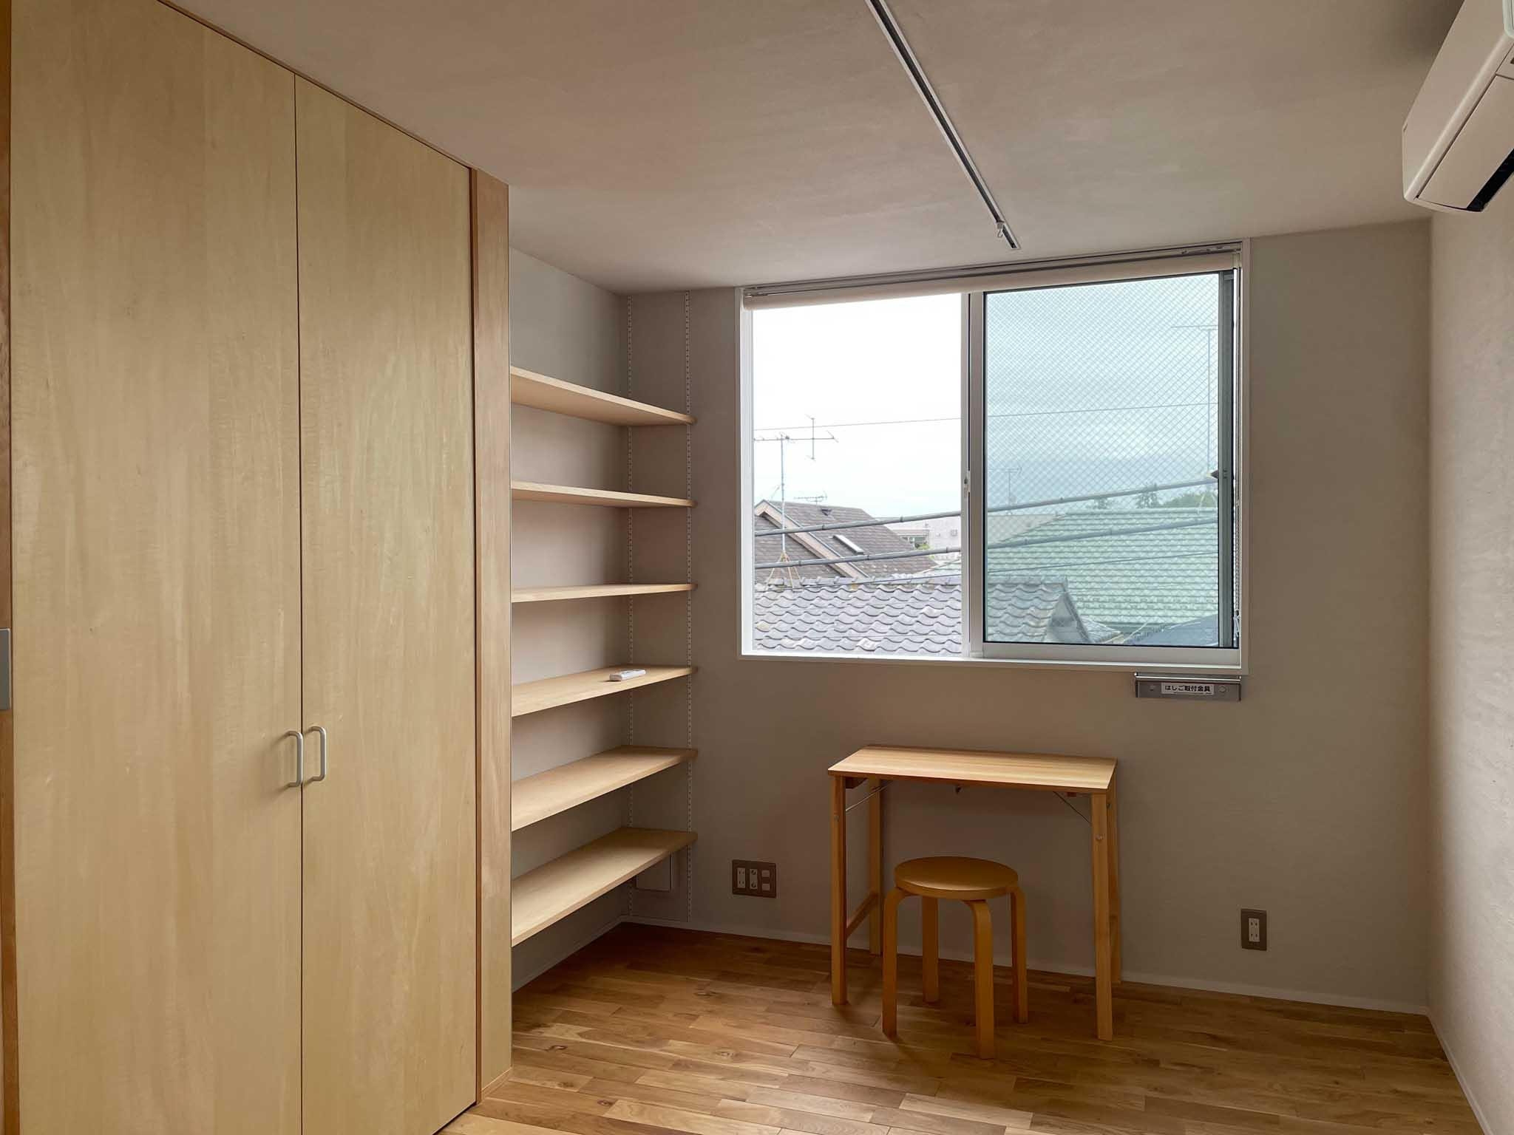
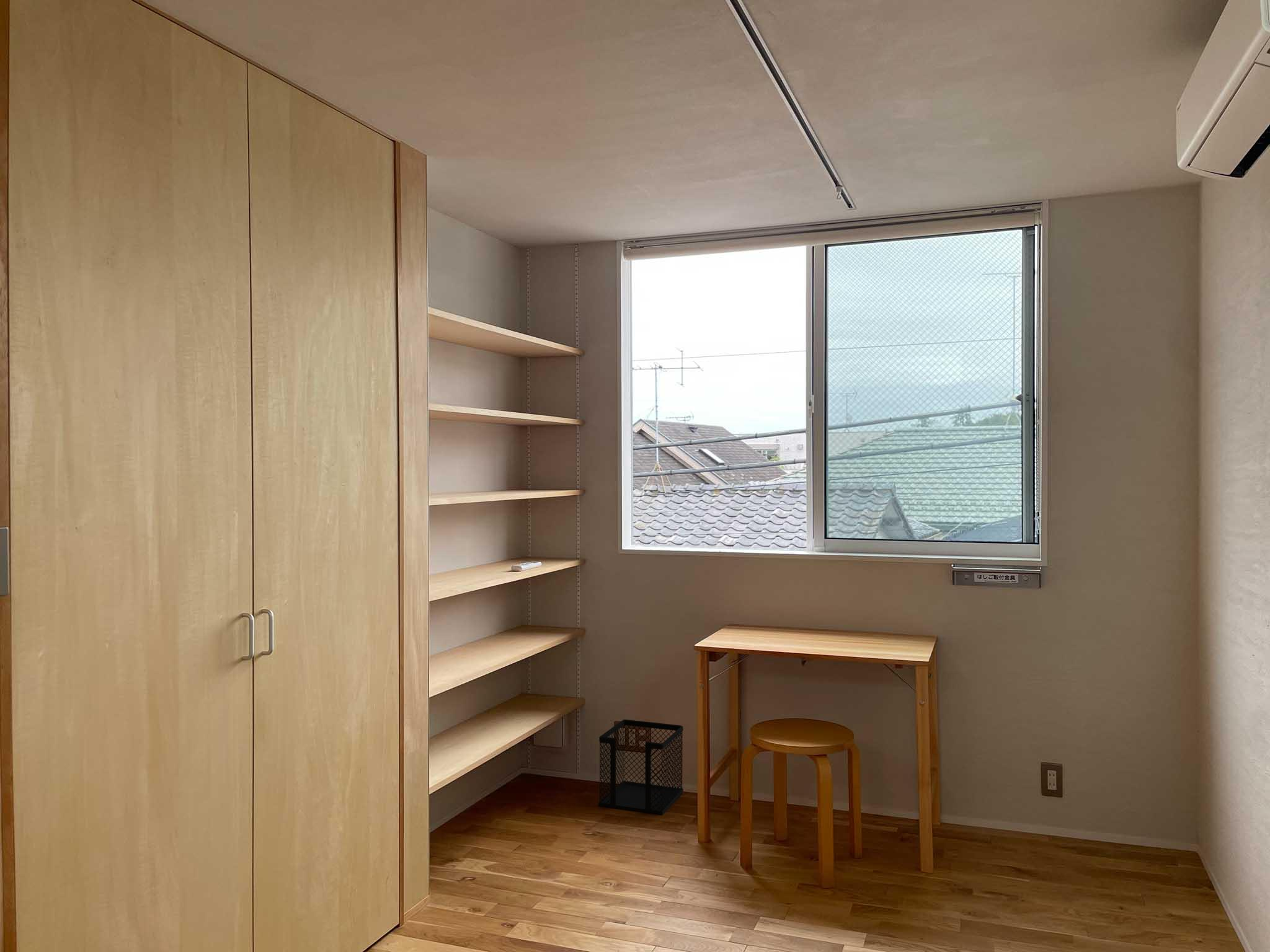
+ wastebasket [598,719,684,816]
